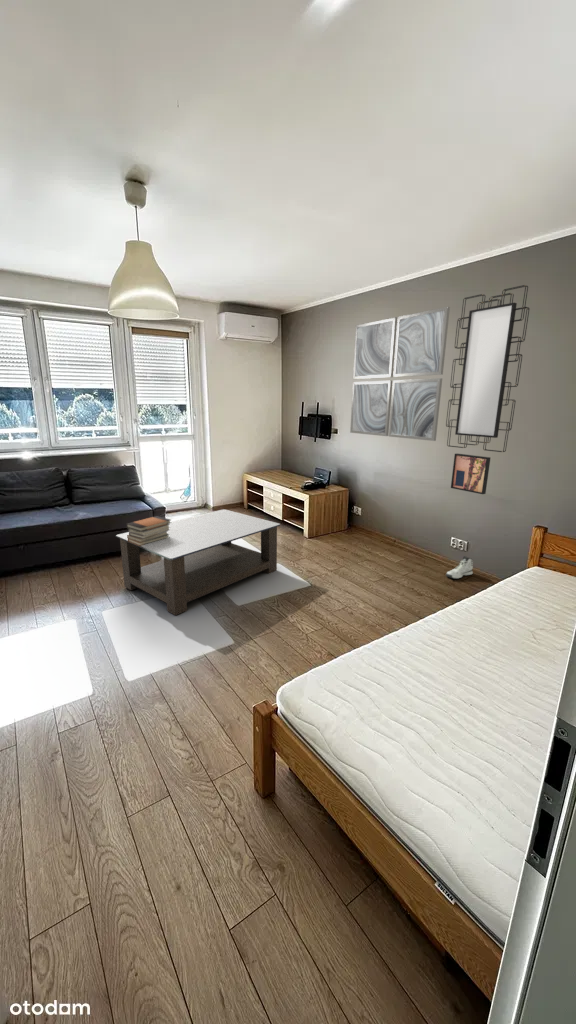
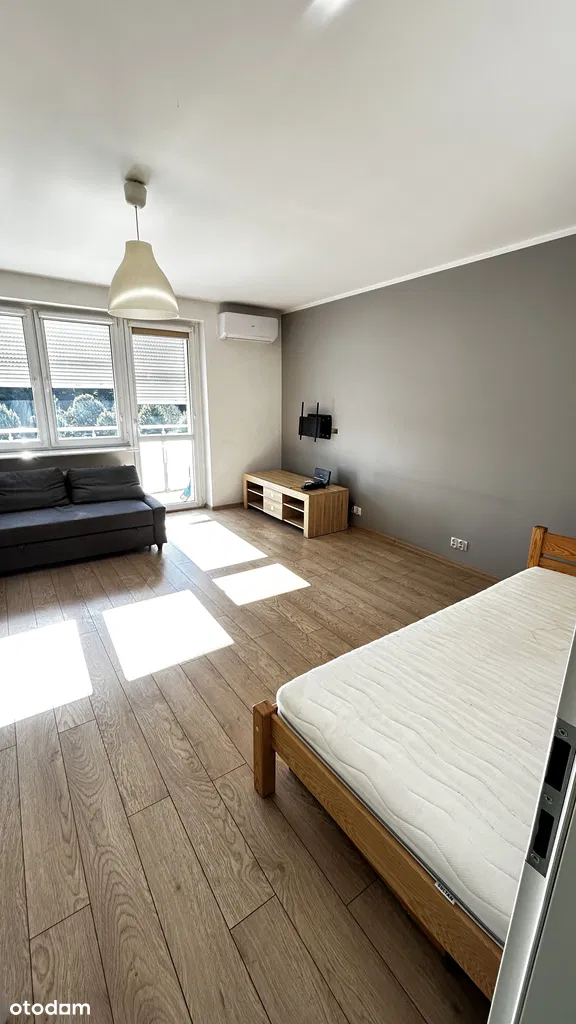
- sneaker [445,555,474,580]
- wall art [349,306,451,442]
- coffee table [115,508,281,616]
- wall art [450,452,491,495]
- mirror [445,284,530,453]
- book stack [125,515,172,546]
